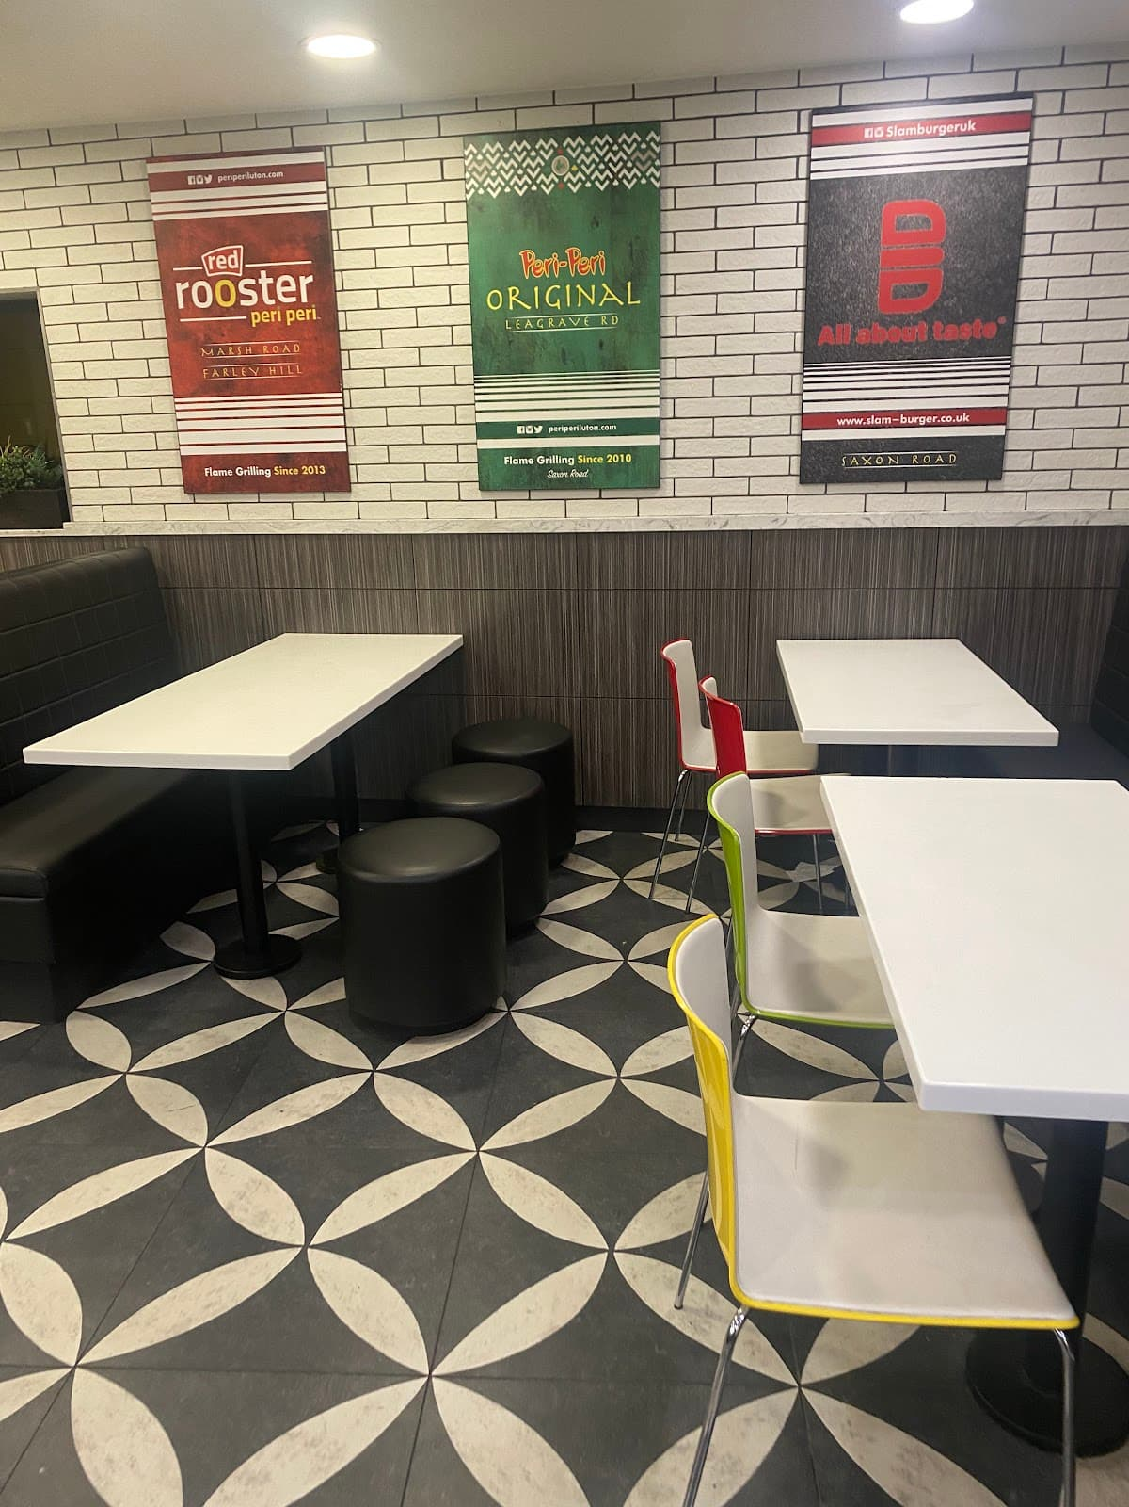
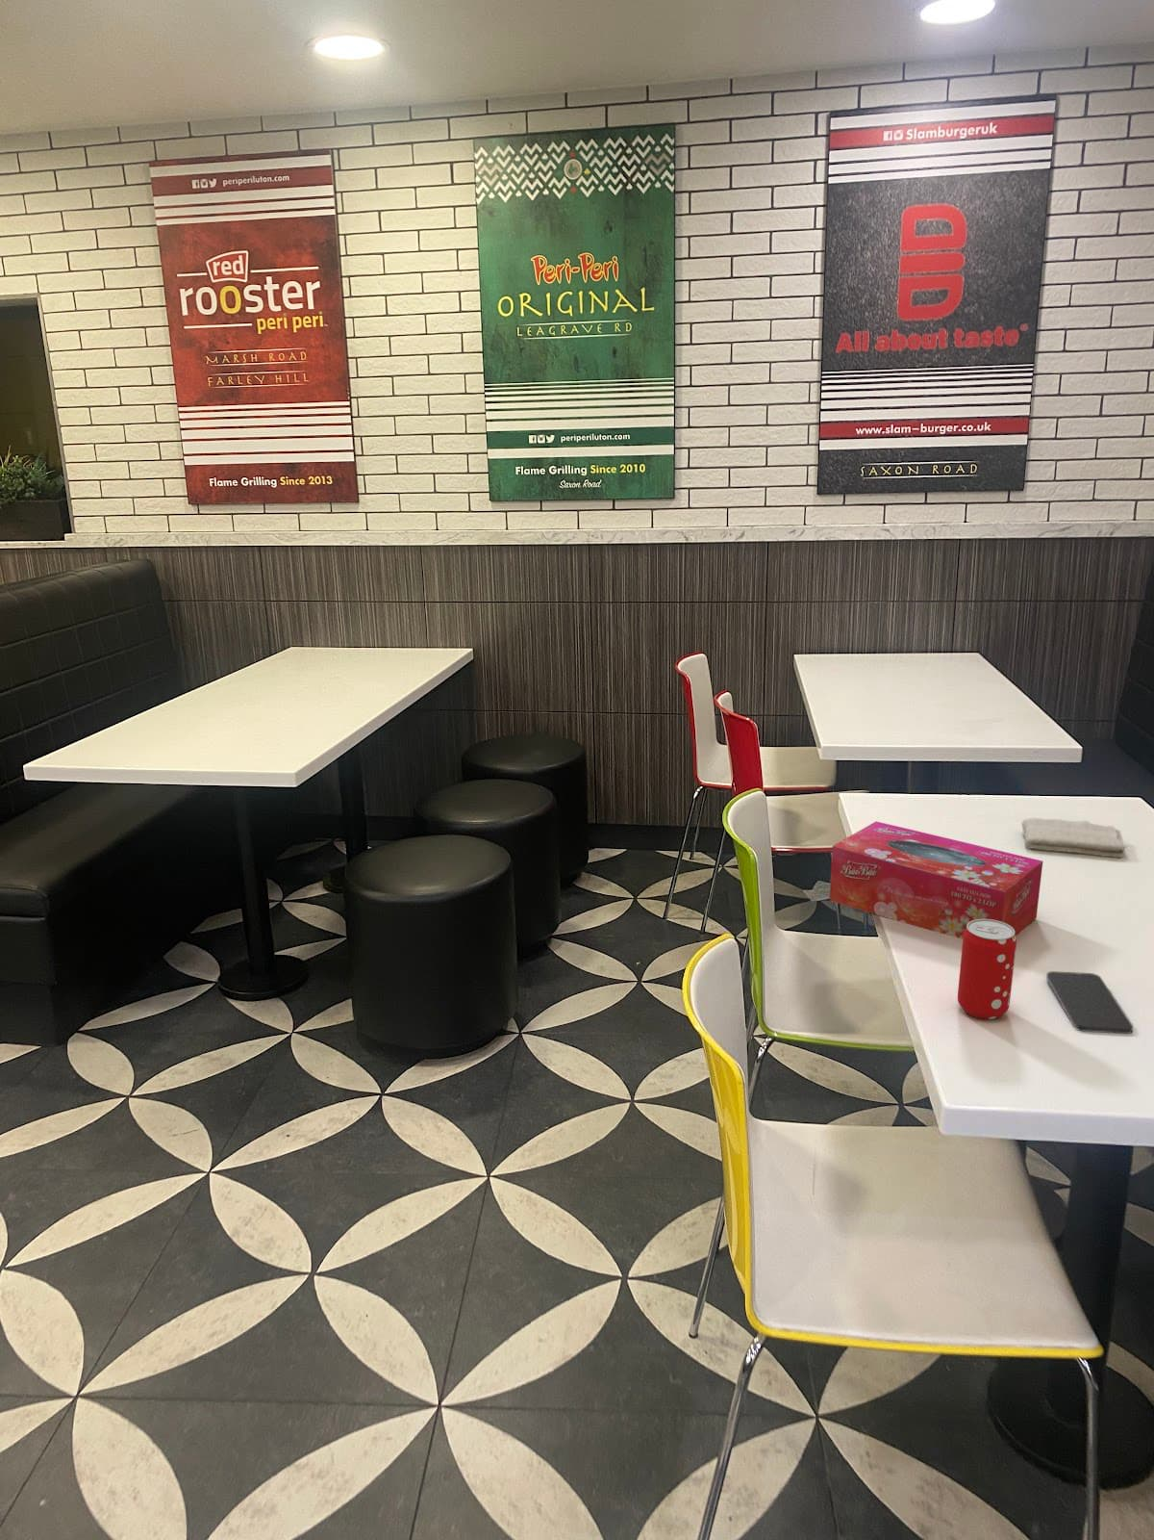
+ beverage can [956,919,1017,1020]
+ smartphone [1045,970,1133,1034]
+ washcloth [1021,817,1129,859]
+ tissue box [829,820,1044,940]
